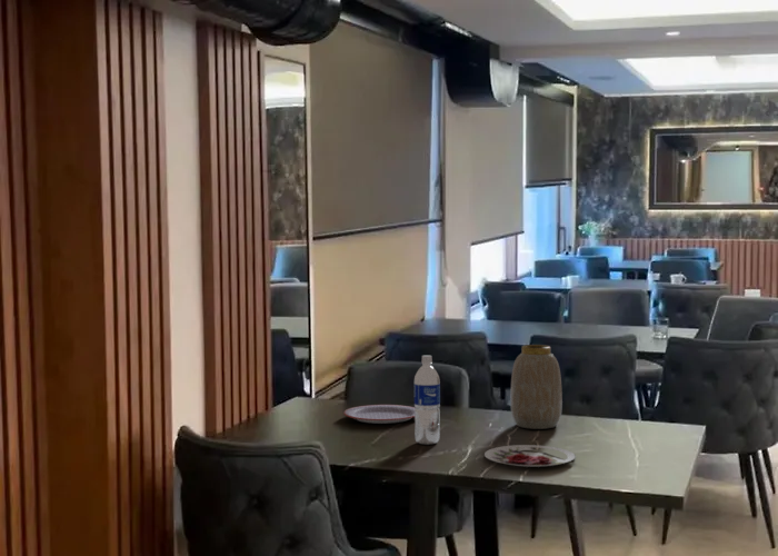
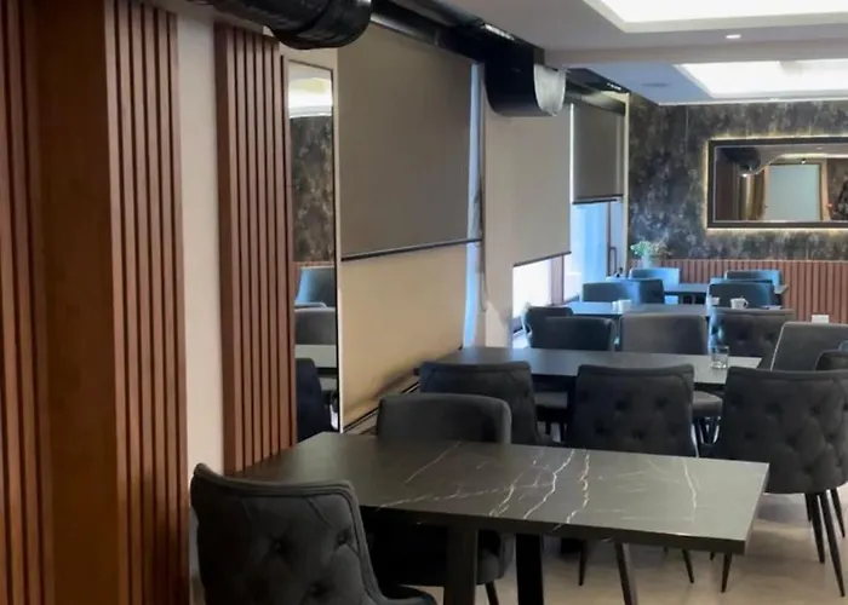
- plate [342,404,415,425]
- water bottle [413,355,441,446]
- vase [509,344,563,430]
- plate [483,444,577,468]
